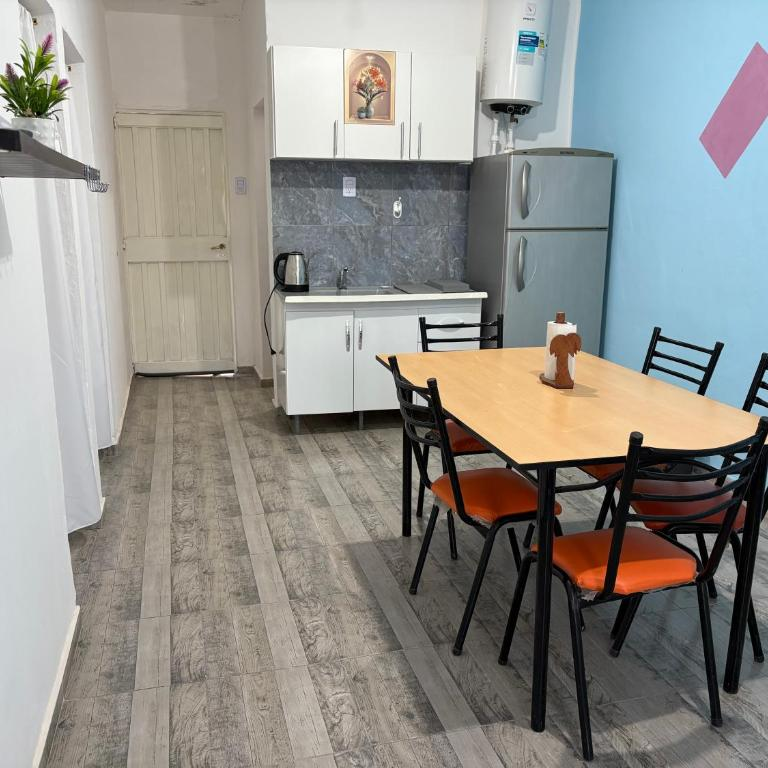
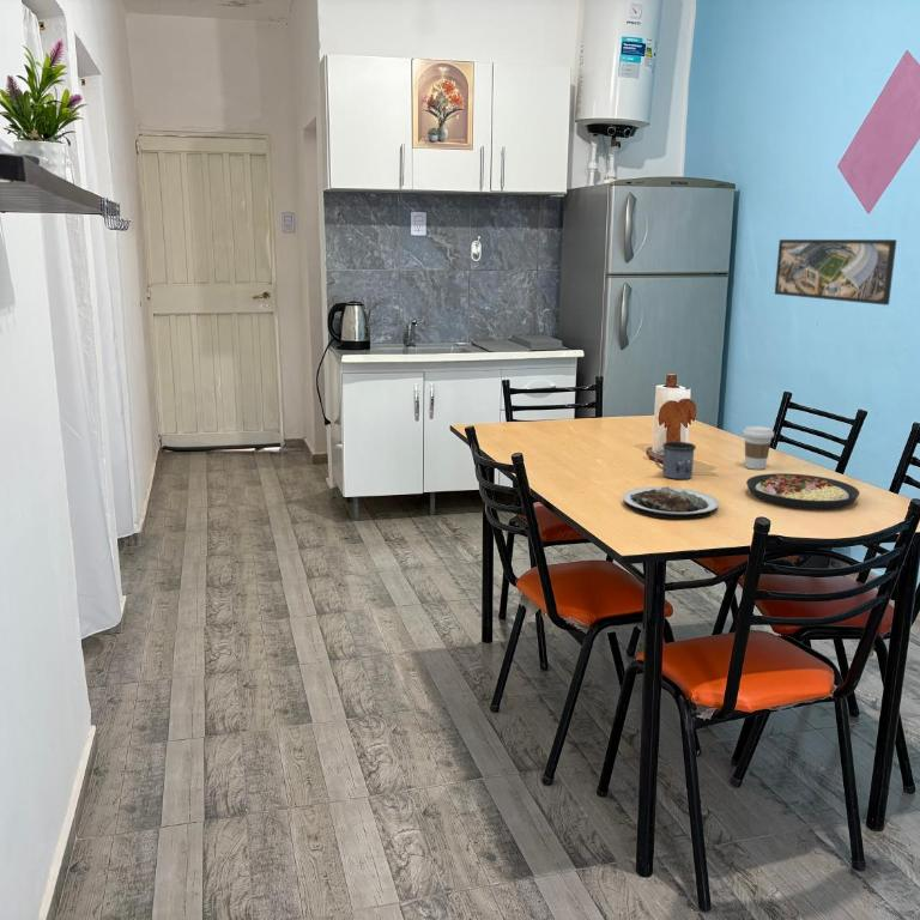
+ plate [622,485,720,519]
+ coffee cup [742,425,775,471]
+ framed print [774,238,897,307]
+ plate [745,472,860,510]
+ mug [653,441,697,480]
